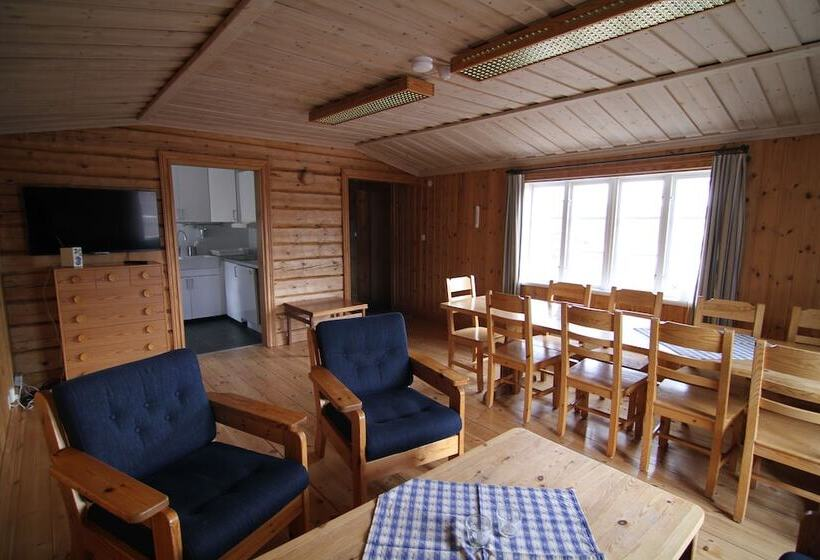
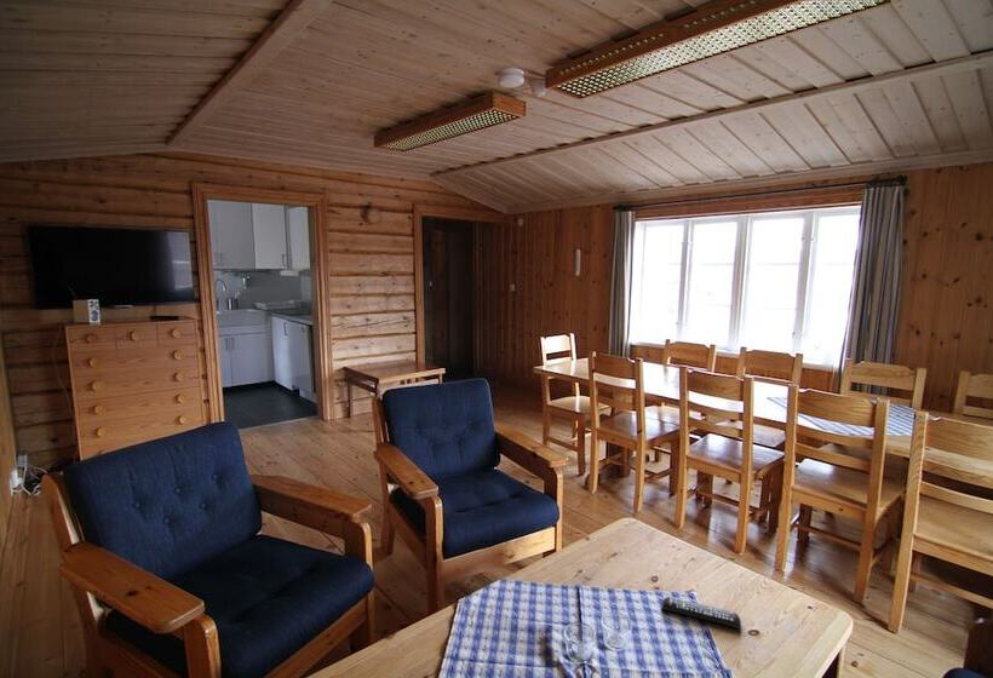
+ remote control [660,596,742,630]
